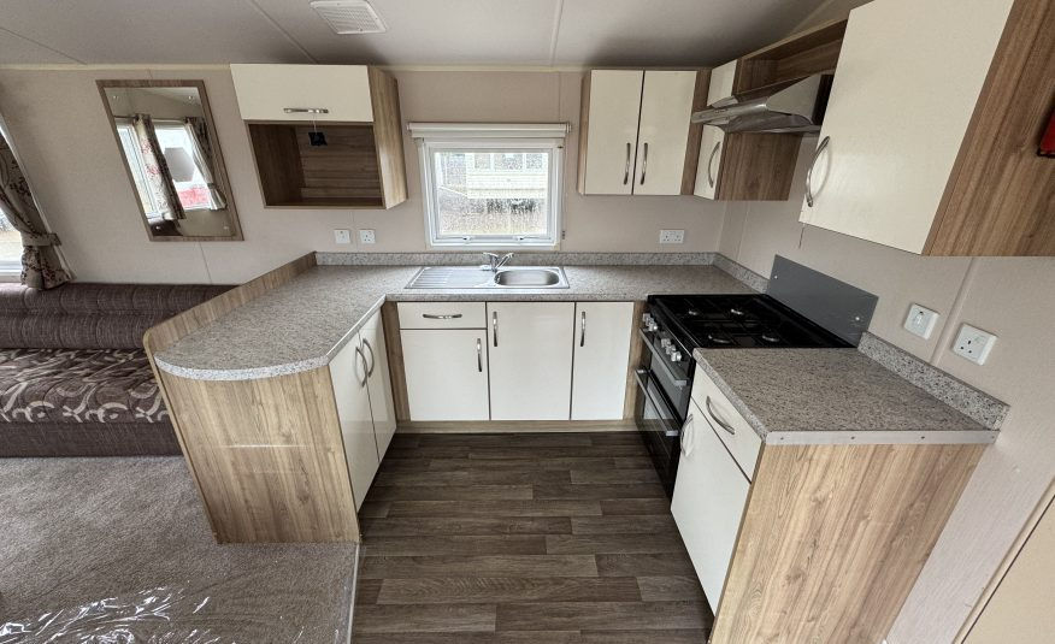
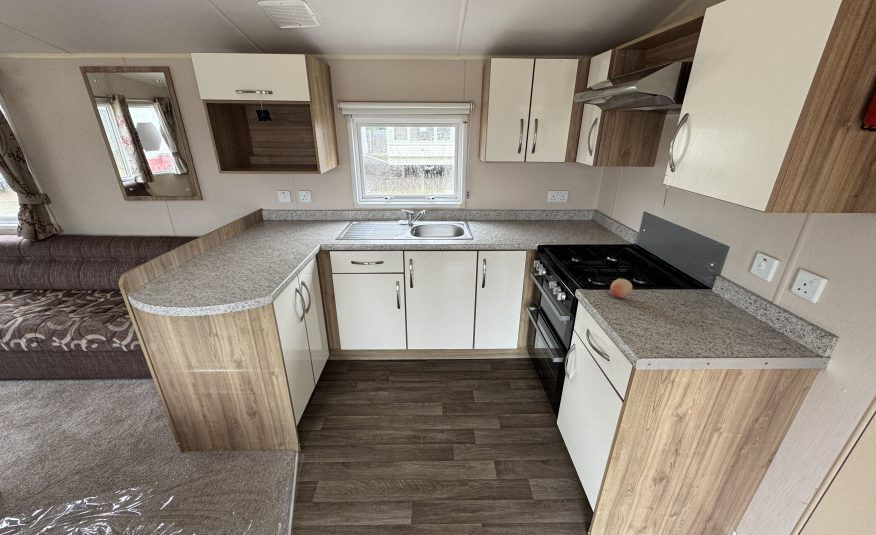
+ fruit [609,278,633,299]
